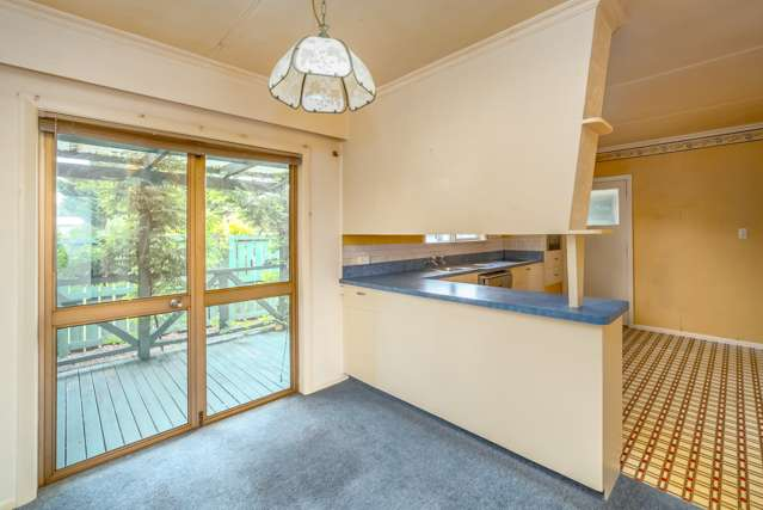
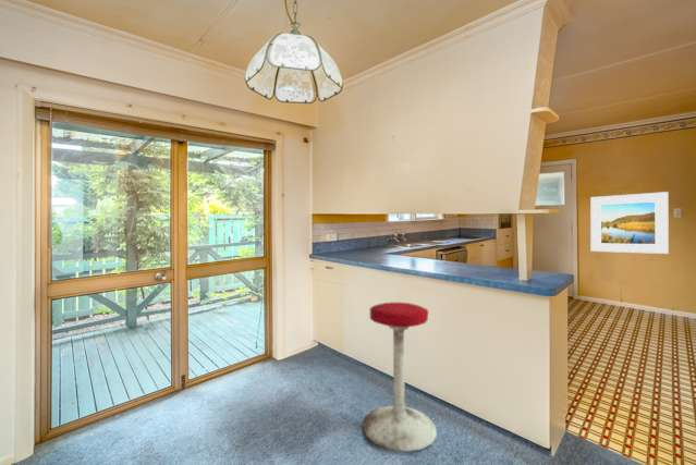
+ stool [362,302,438,452]
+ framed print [589,191,670,255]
